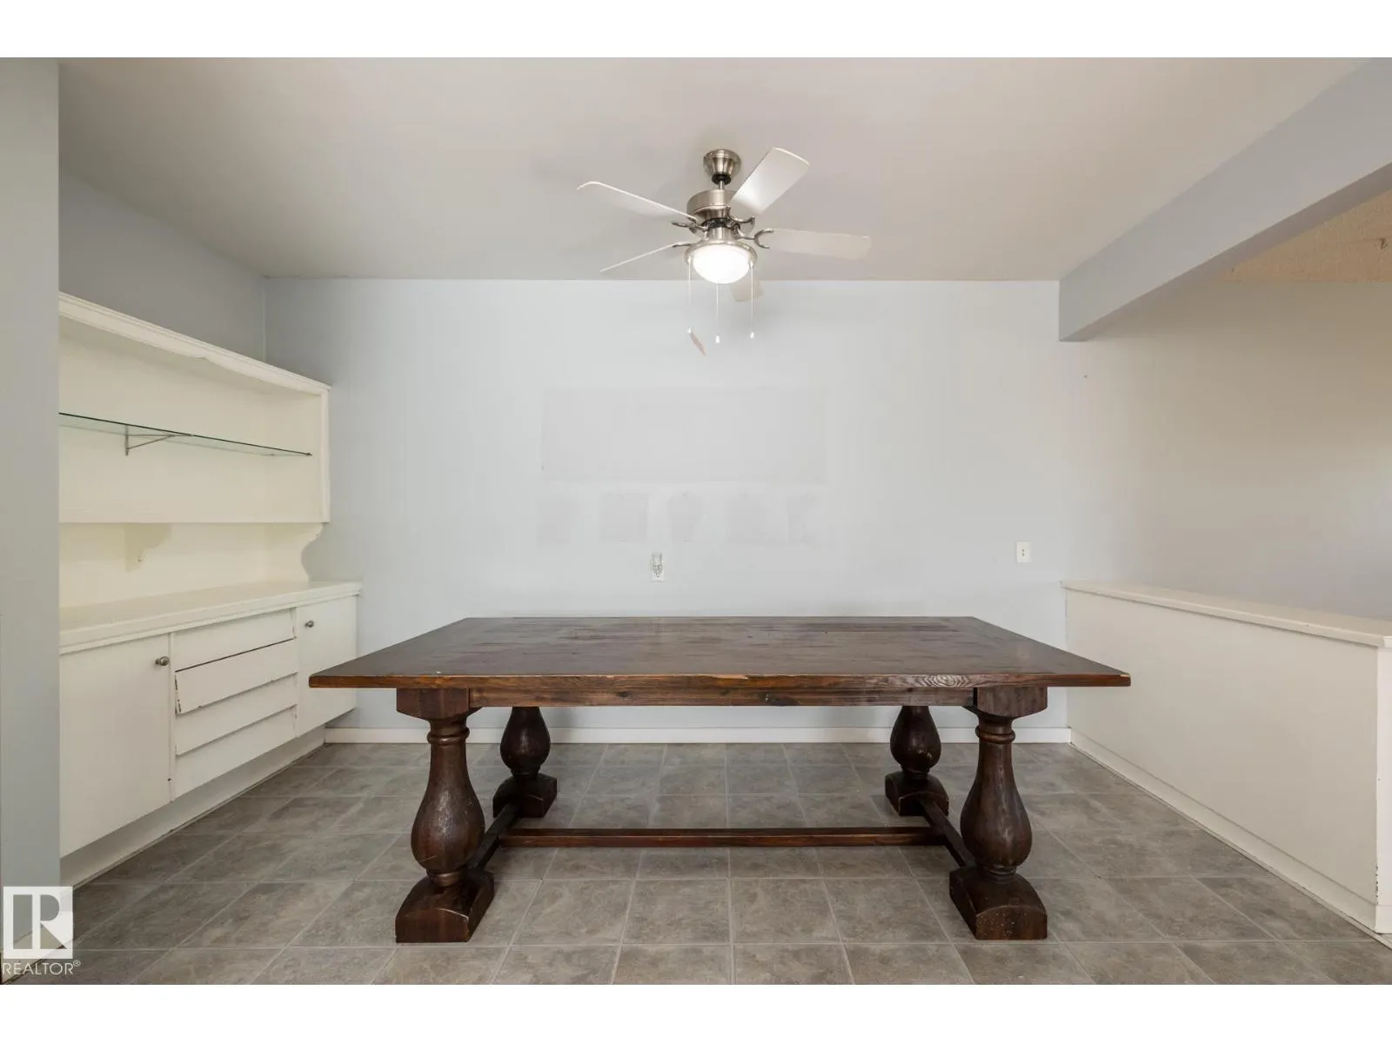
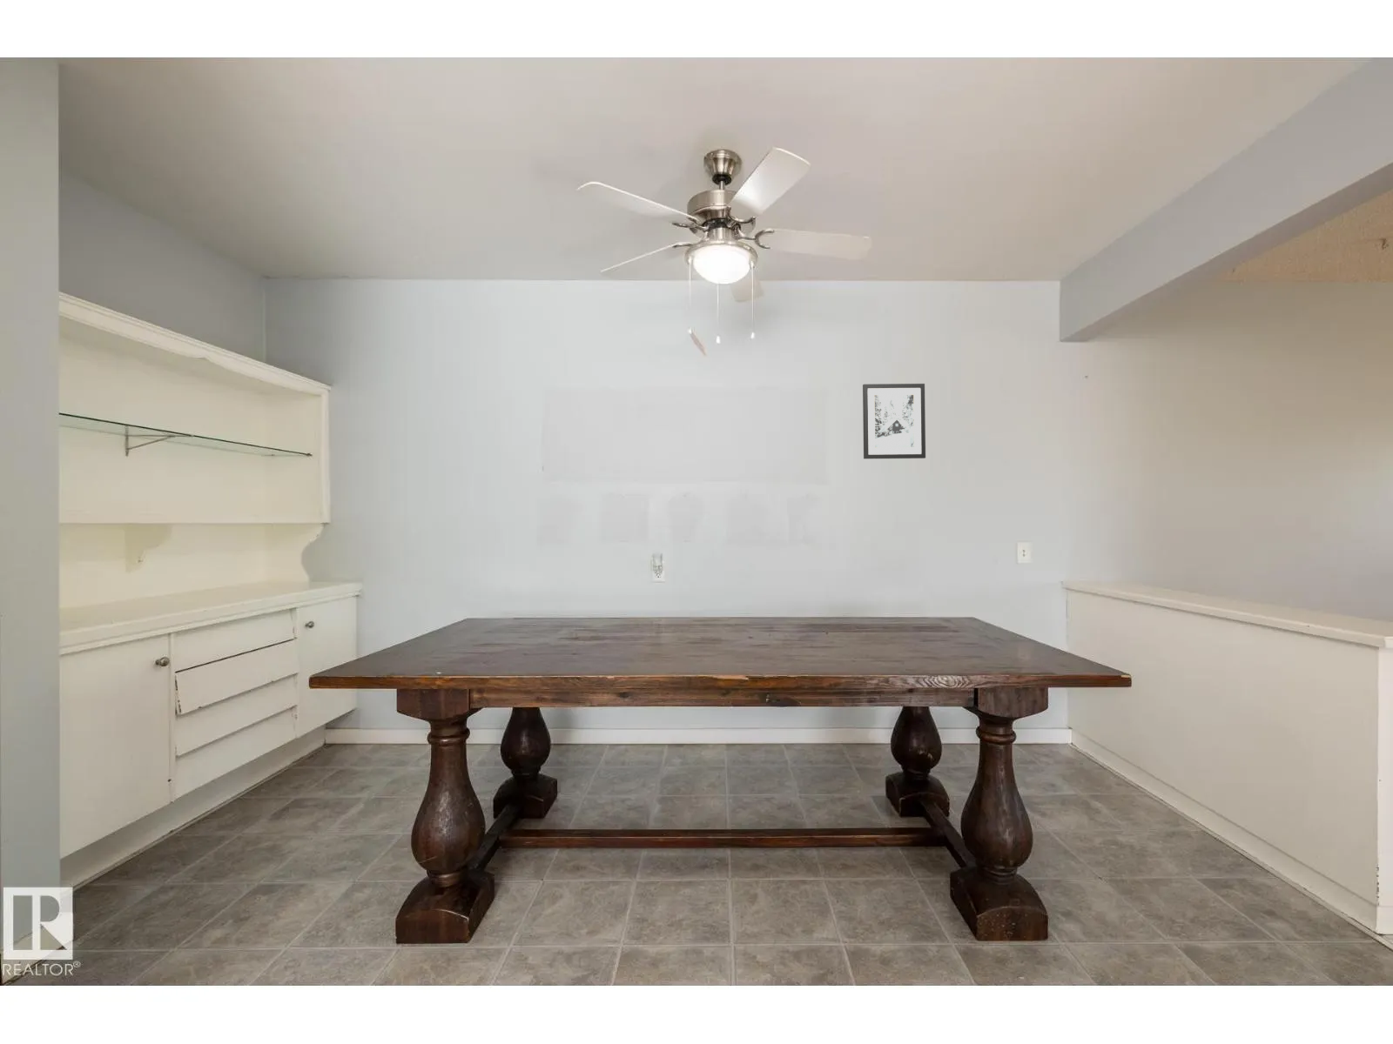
+ wall art [862,383,927,459]
